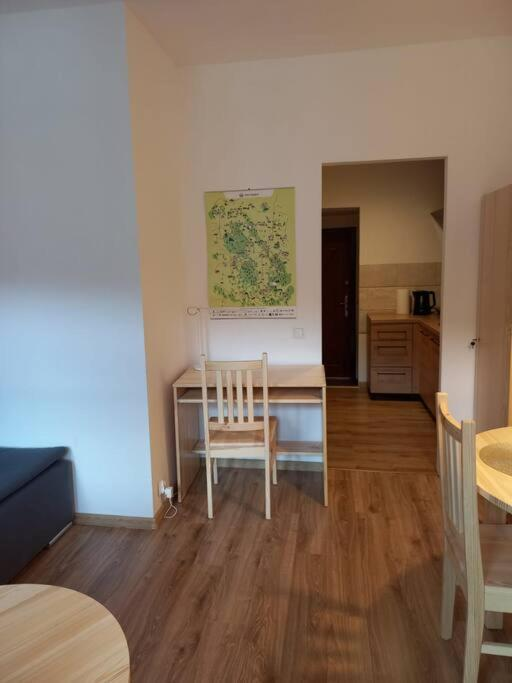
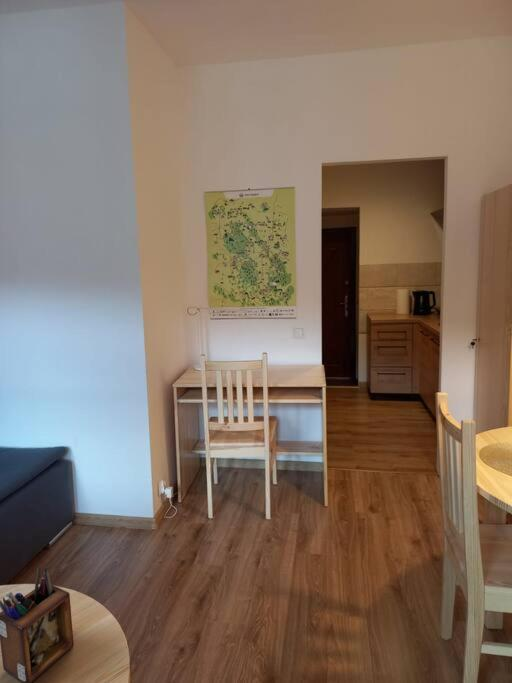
+ desk organizer [0,566,75,683]
